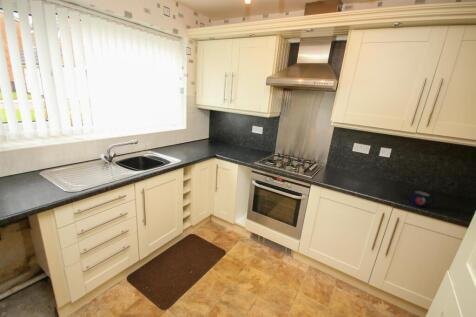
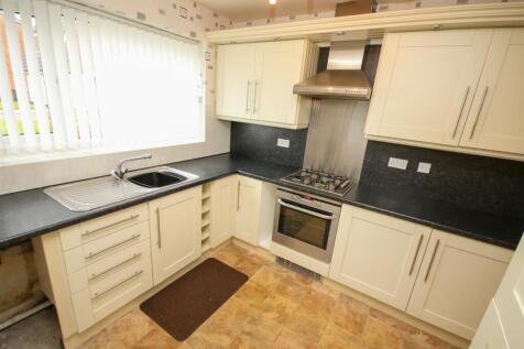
- mug [410,190,436,208]
